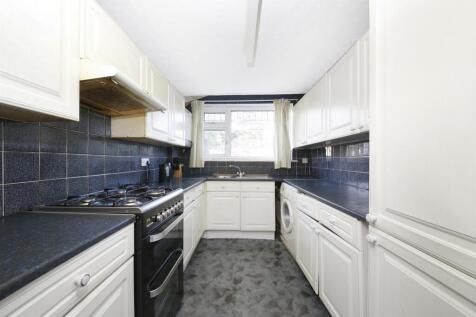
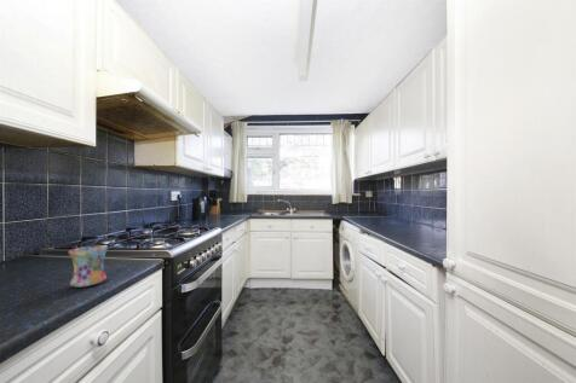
+ mug [67,244,110,289]
